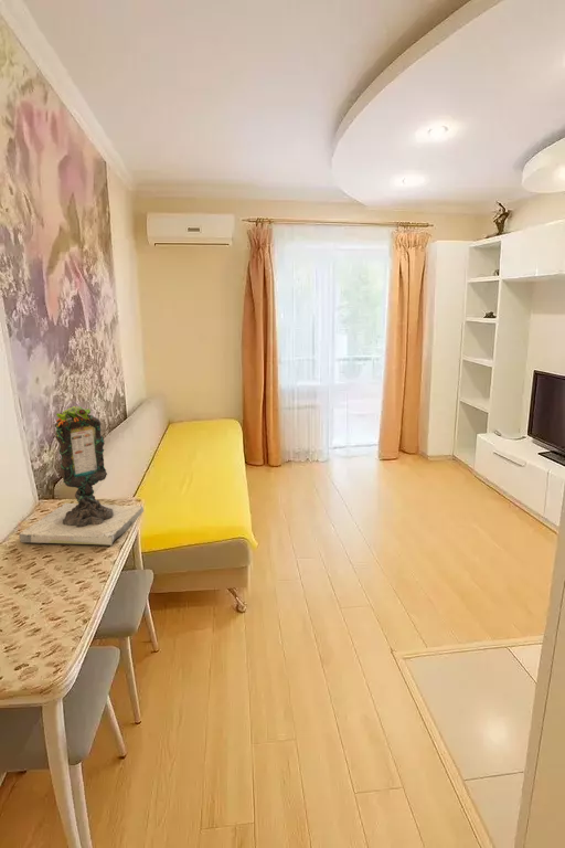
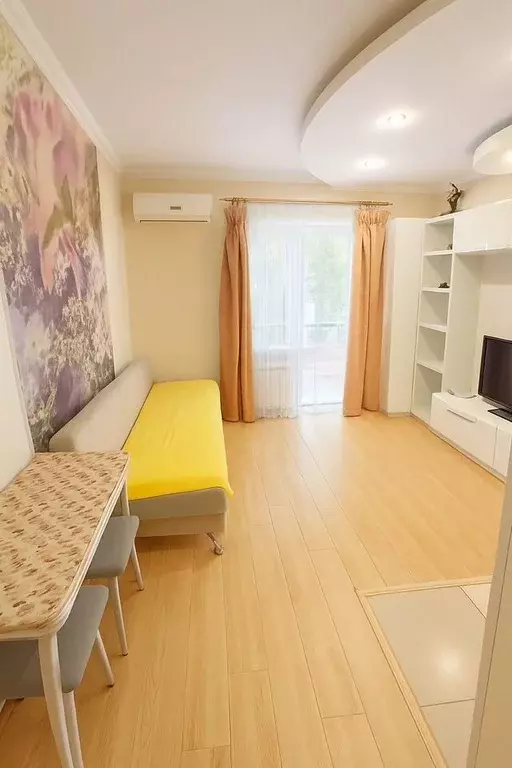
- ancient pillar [19,394,145,547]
